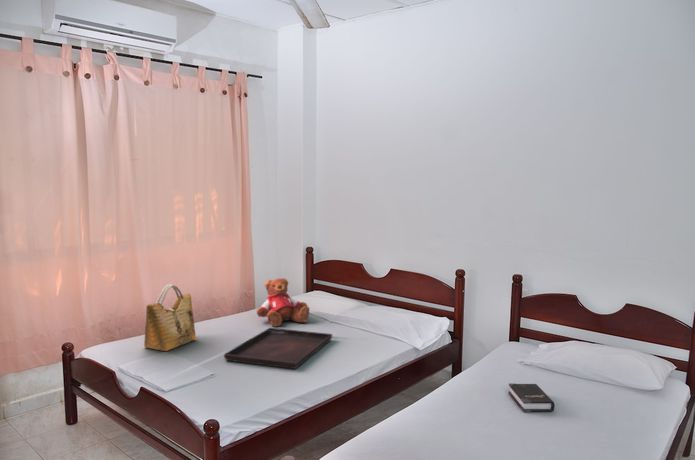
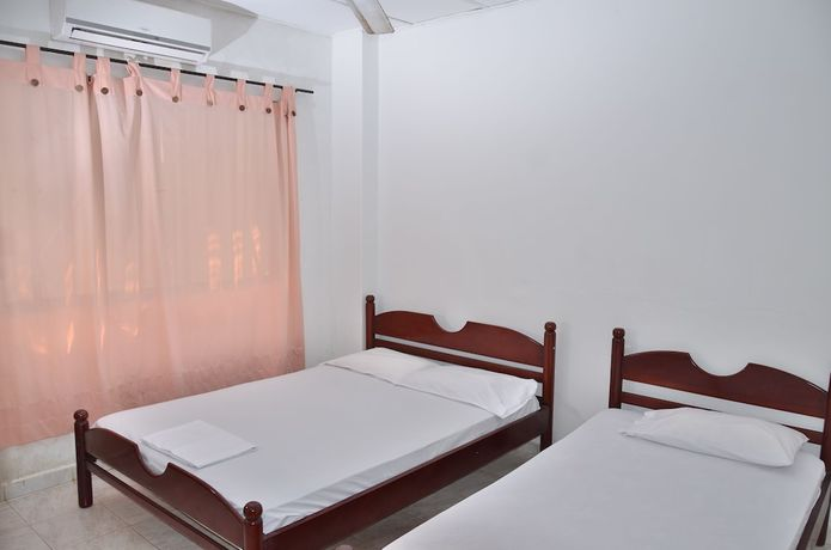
- grocery bag [143,283,197,352]
- serving tray [223,327,333,370]
- hardback book [507,383,555,413]
- teddy bear [256,277,311,327]
